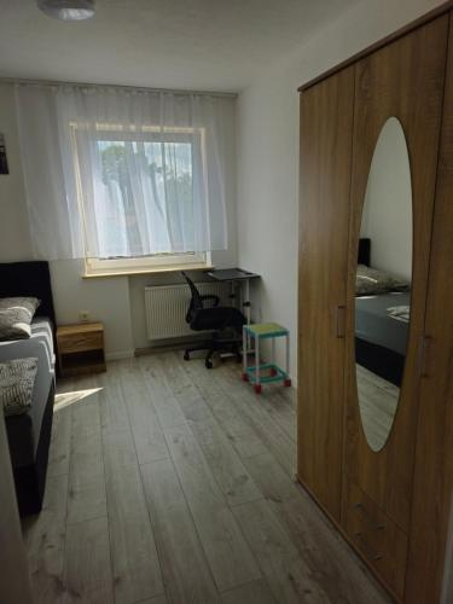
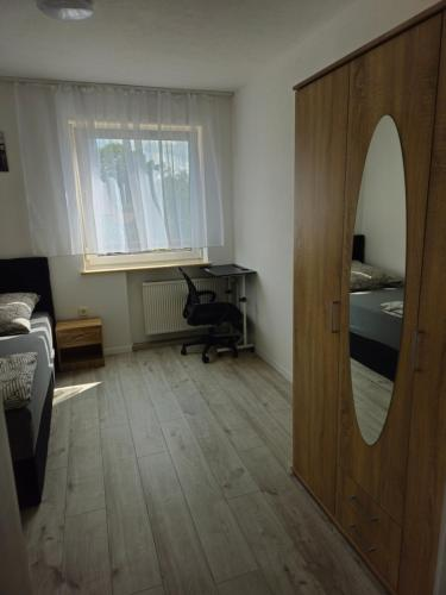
- side table [240,320,292,394]
